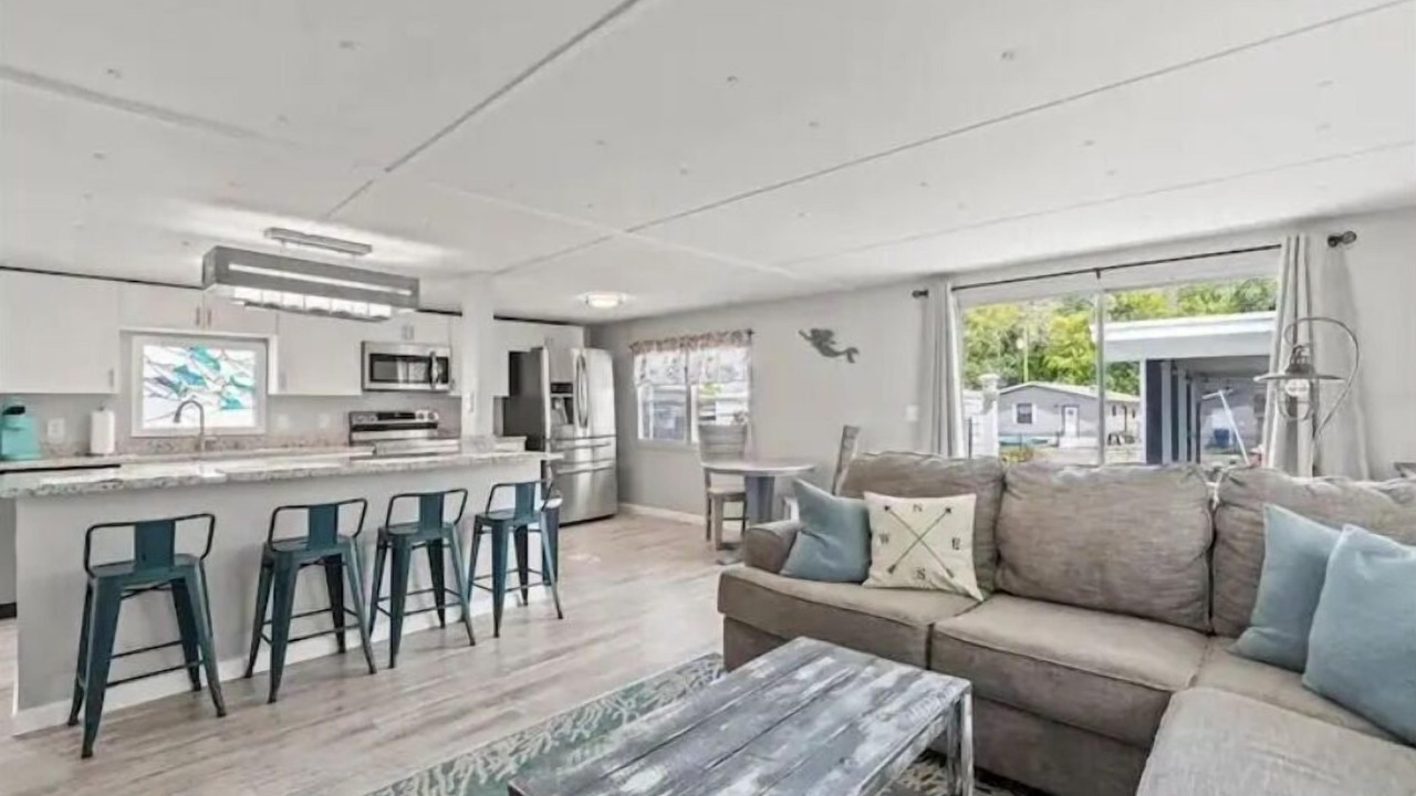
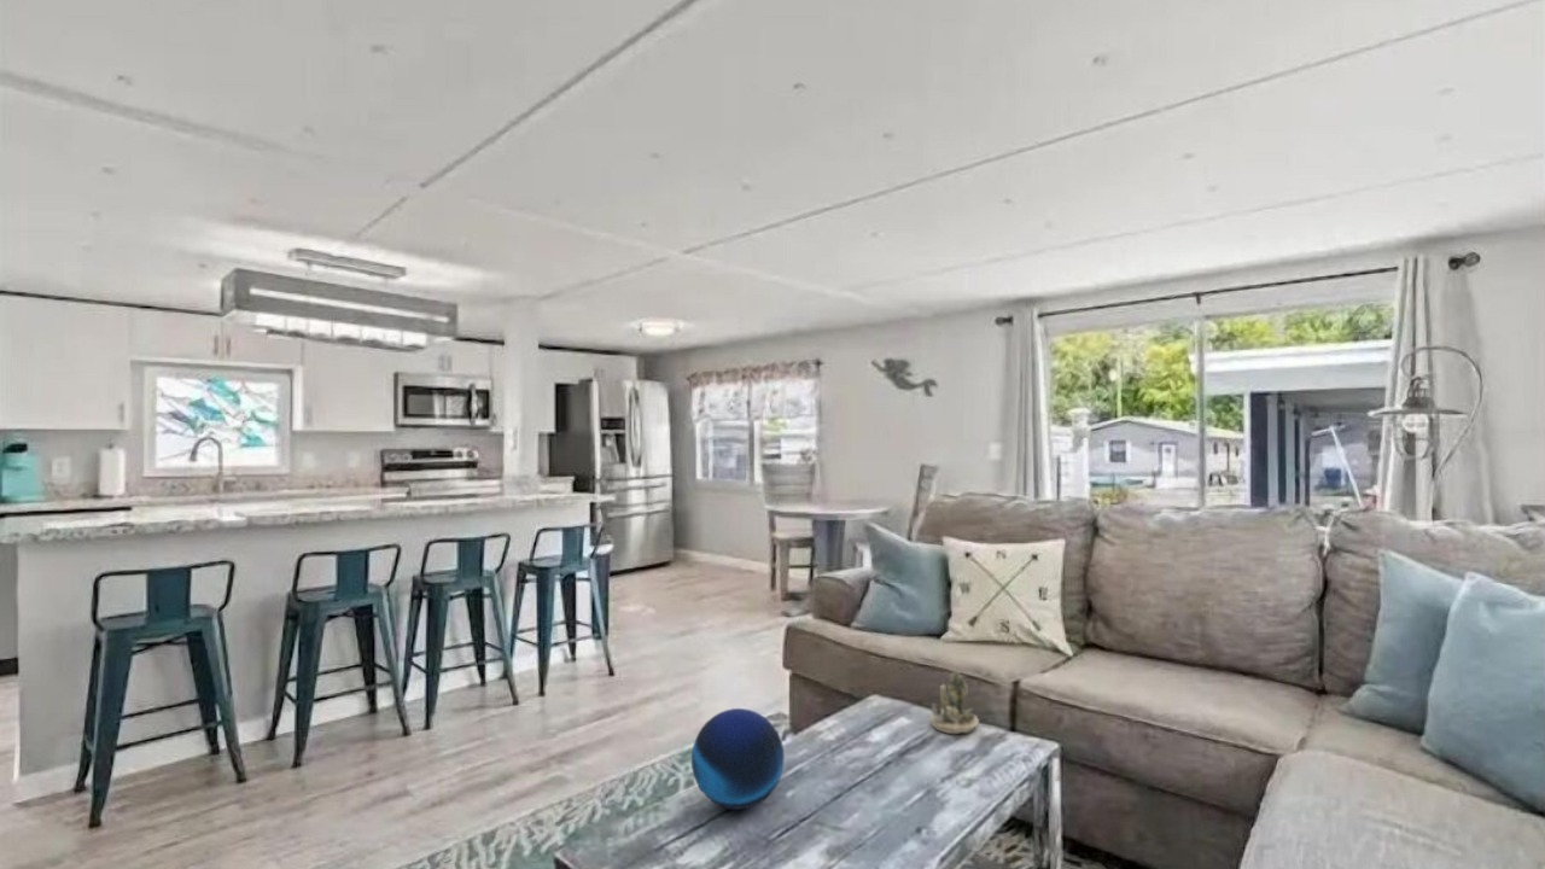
+ decorative orb [690,707,786,811]
+ succulent planter [929,667,980,735]
